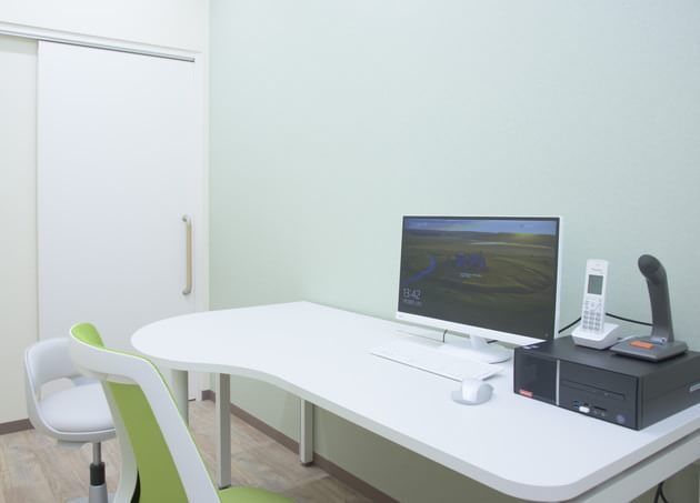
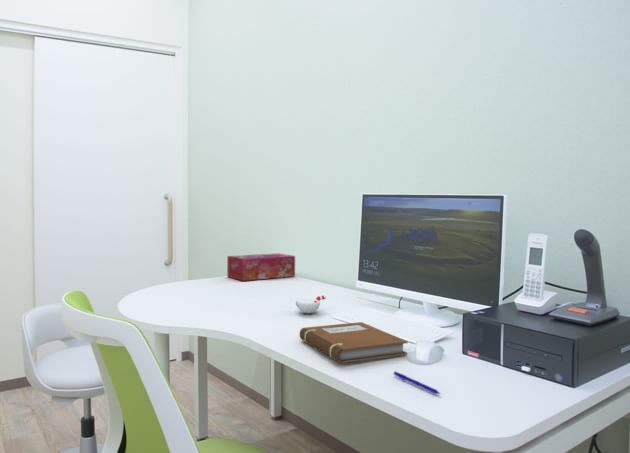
+ cup [295,294,327,314]
+ tissue box [226,252,296,282]
+ notebook [299,321,409,364]
+ pen [393,371,441,395]
